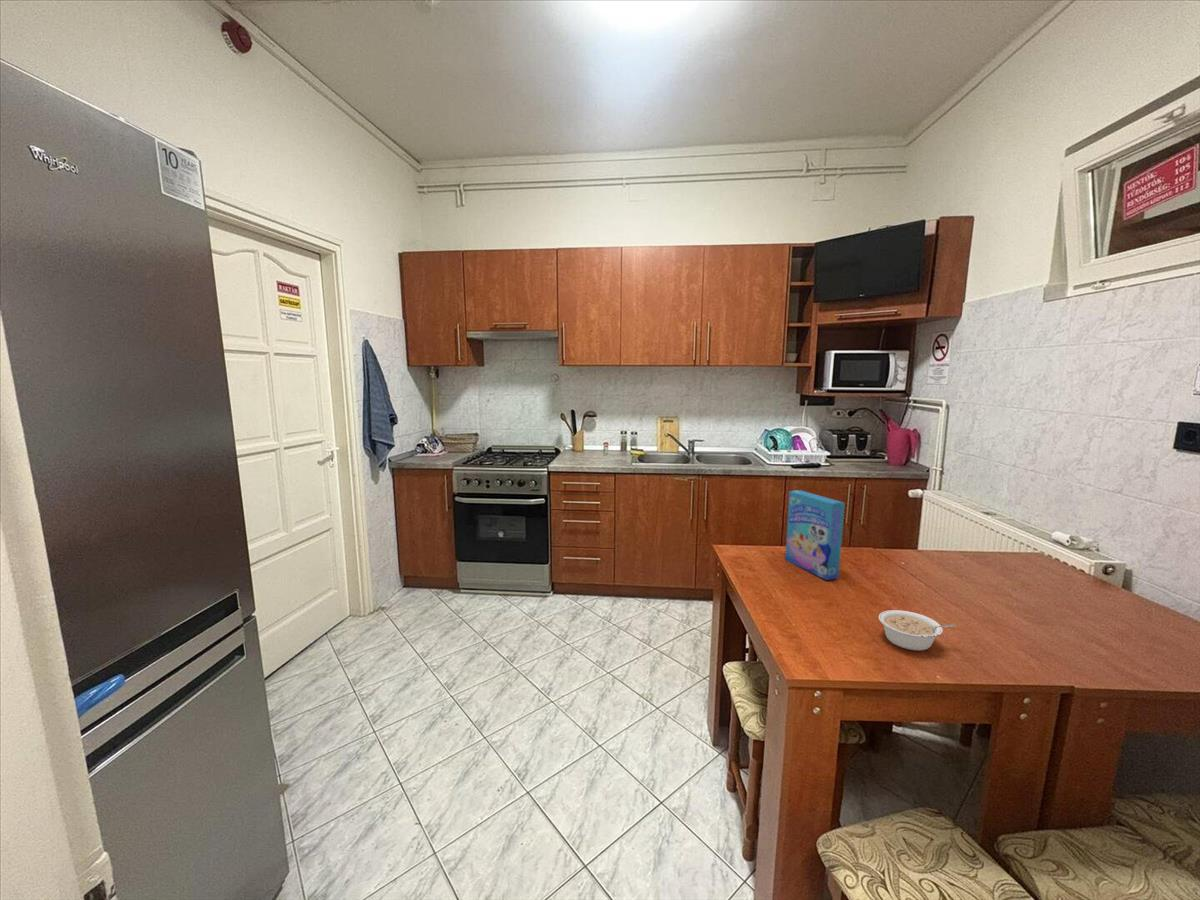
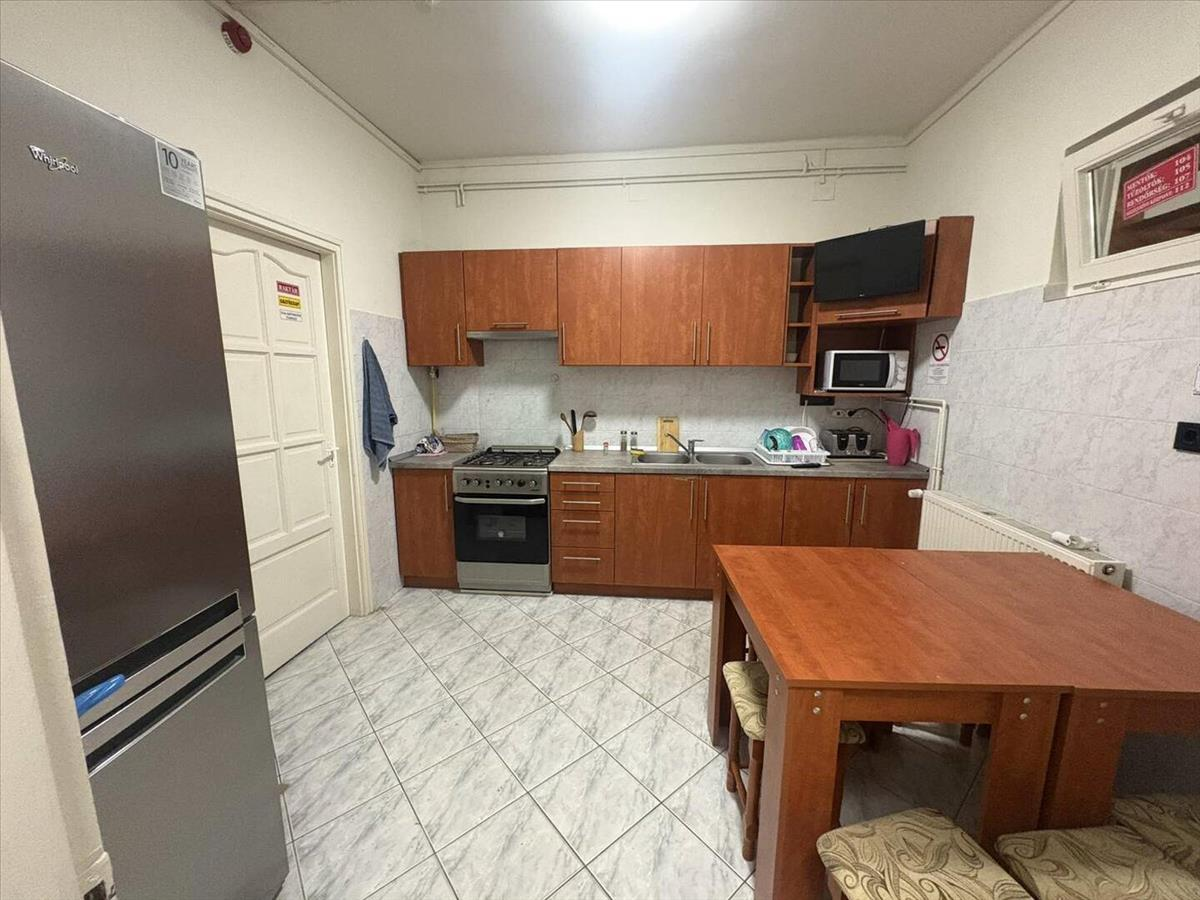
- cereal box [784,489,846,581]
- legume [877,609,957,651]
